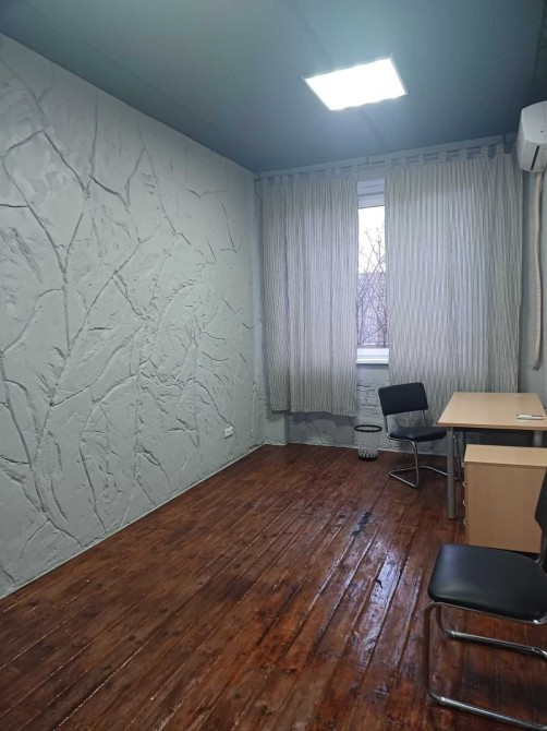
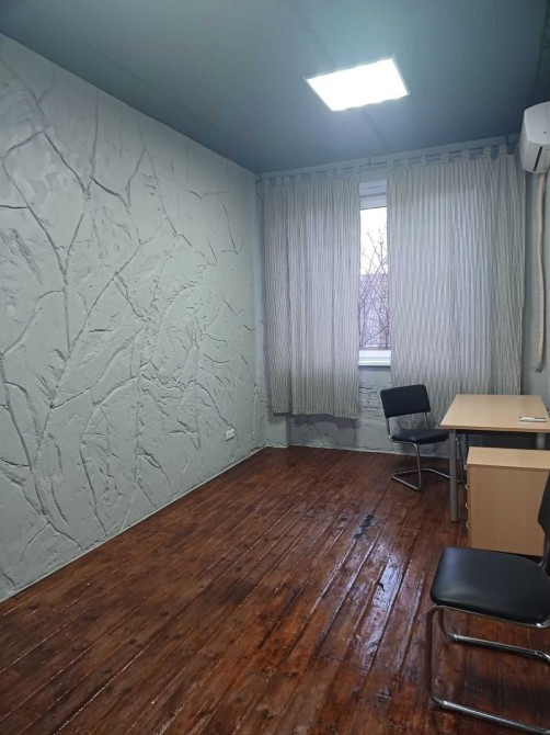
- wastebasket [353,423,384,462]
